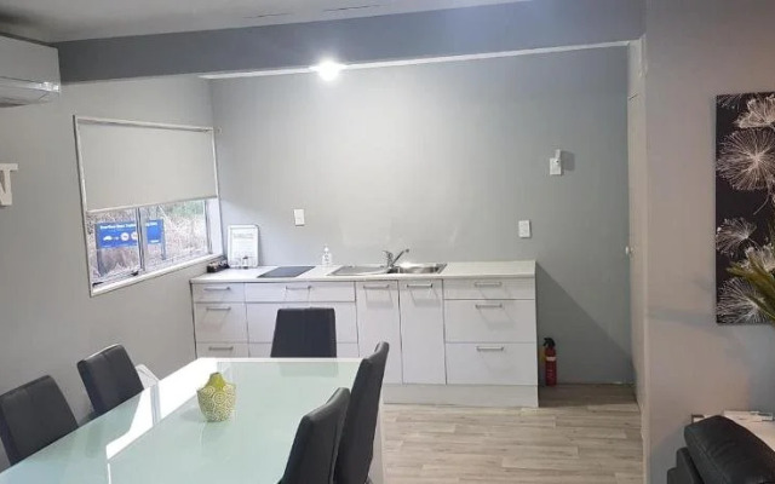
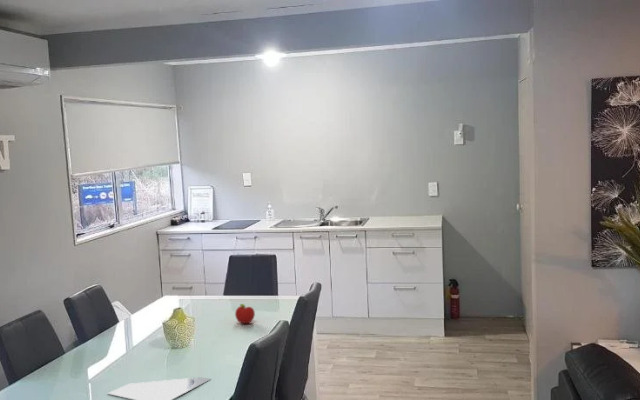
+ plate [106,376,211,400]
+ fruit [234,303,256,324]
